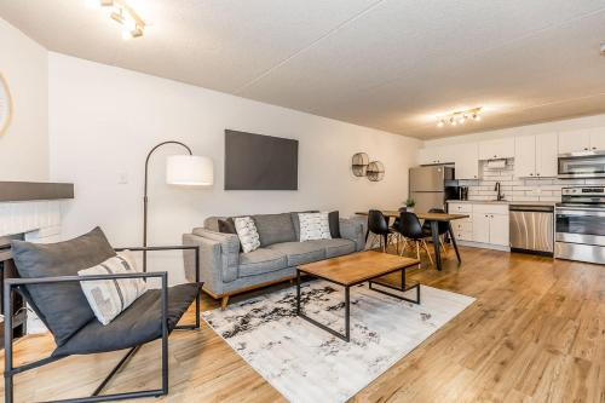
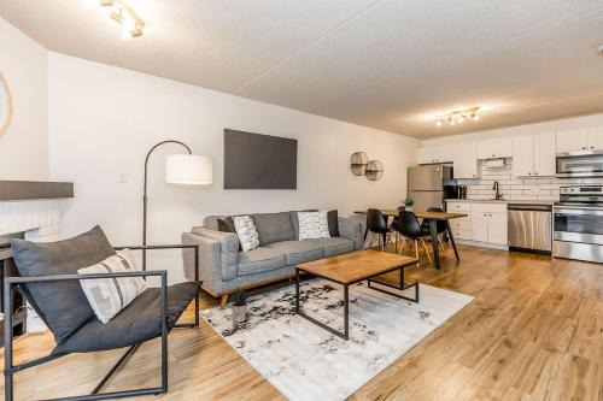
+ potted plant [228,284,253,323]
